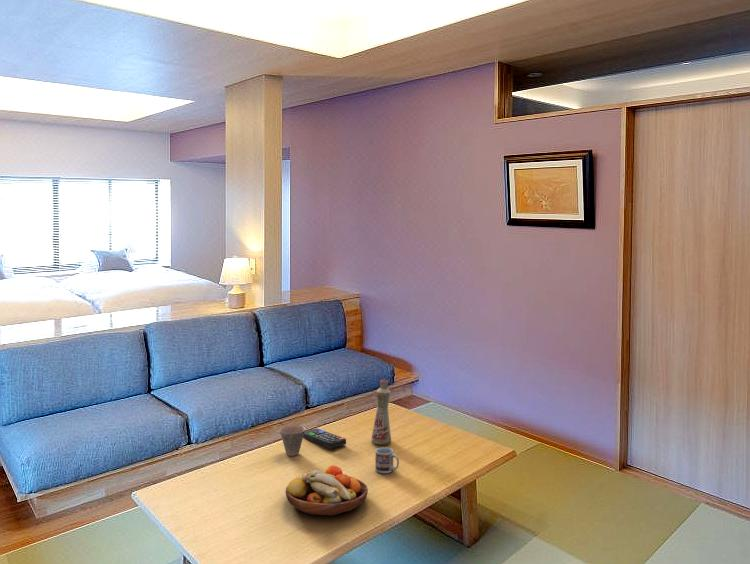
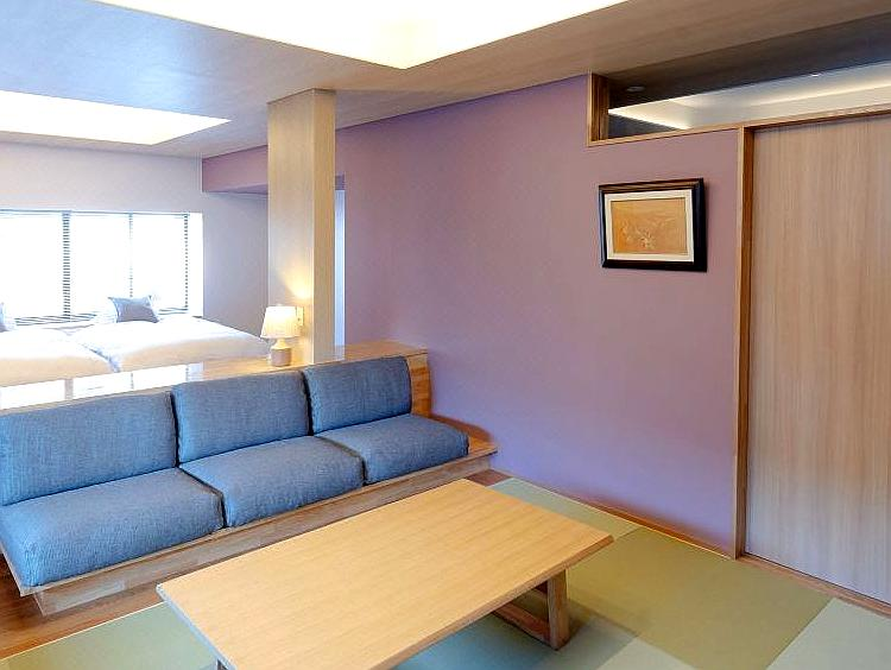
- remote control [303,428,347,449]
- cup [374,446,400,474]
- fruit bowl [285,465,369,516]
- bottle [370,378,392,446]
- cup [279,424,306,457]
